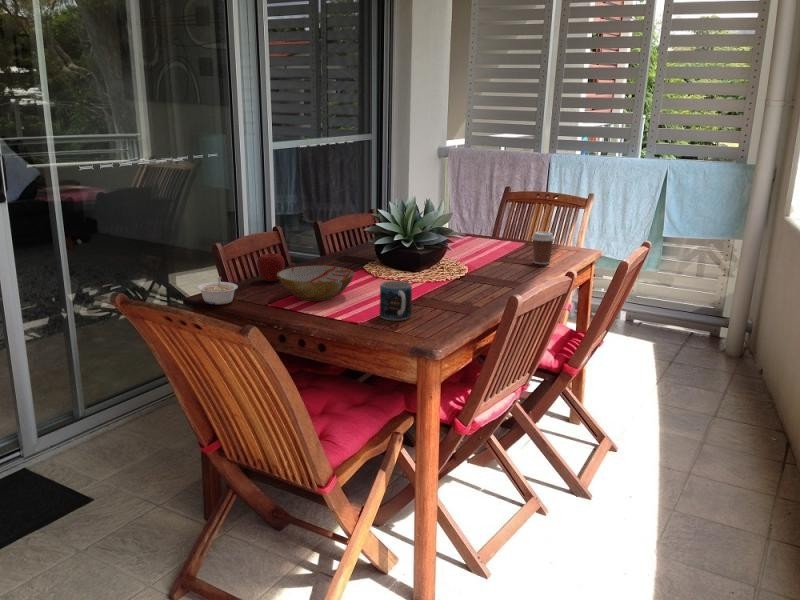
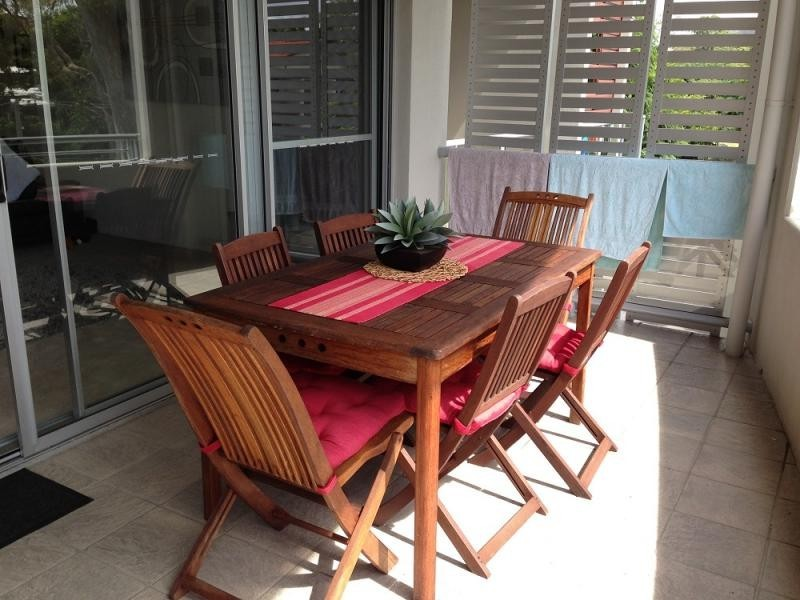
- mug [379,280,413,322]
- bowl [277,264,355,302]
- coffee cup [531,231,556,265]
- apple [256,253,286,282]
- legume [196,276,239,305]
